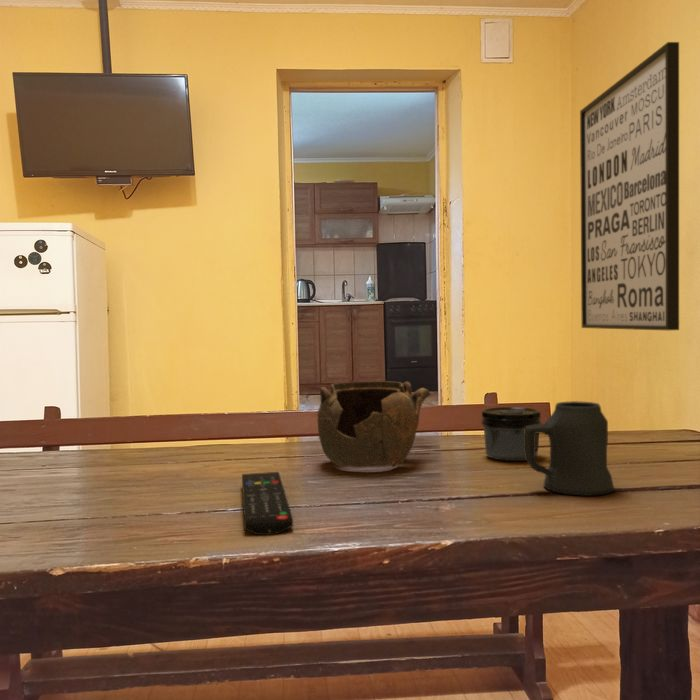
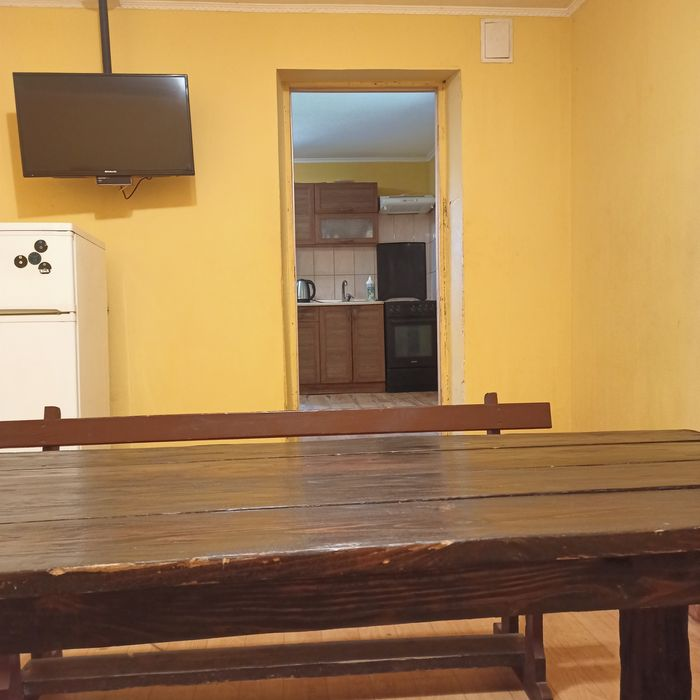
- mug [524,400,616,497]
- wall art [579,41,680,331]
- teapot [316,380,432,469]
- jar [480,406,543,462]
- remote control [241,471,294,536]
